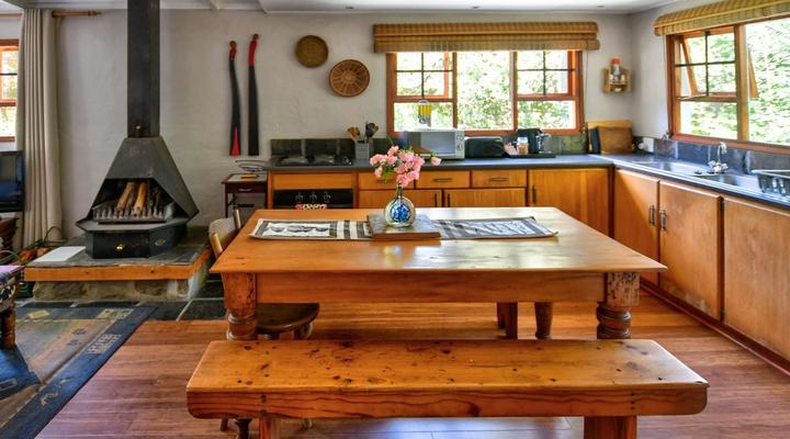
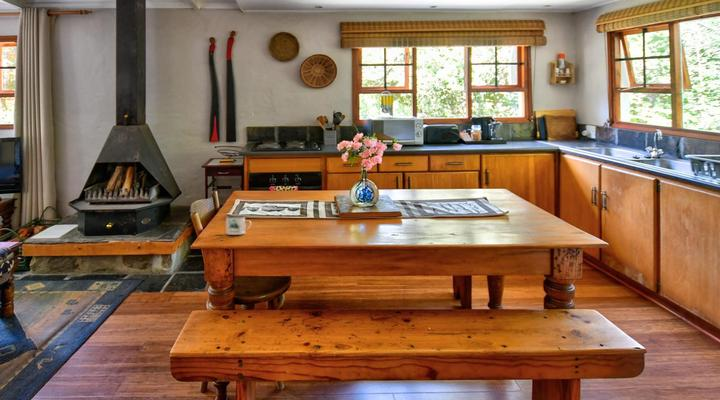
+ mug [224,215,252,236]
